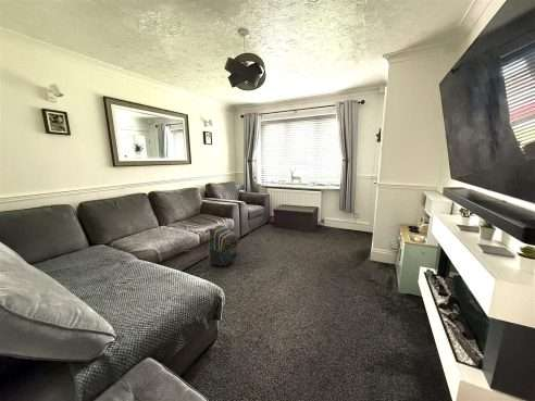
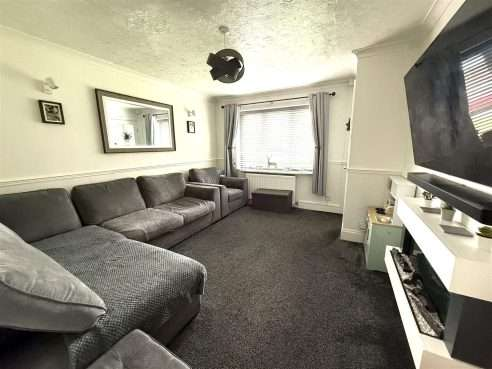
- backpack [203,224,240,267]
